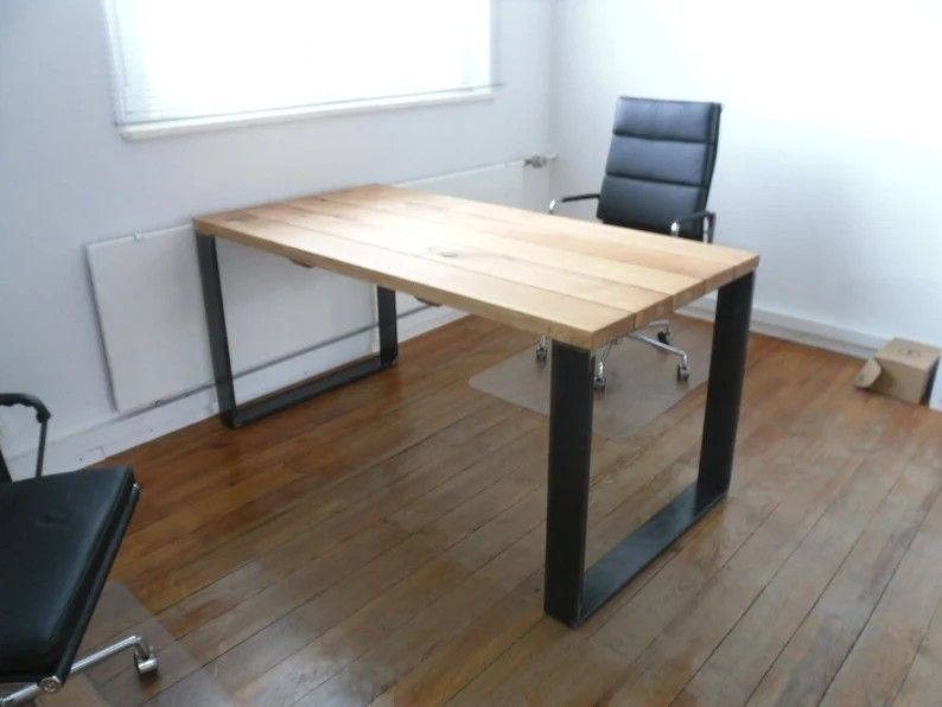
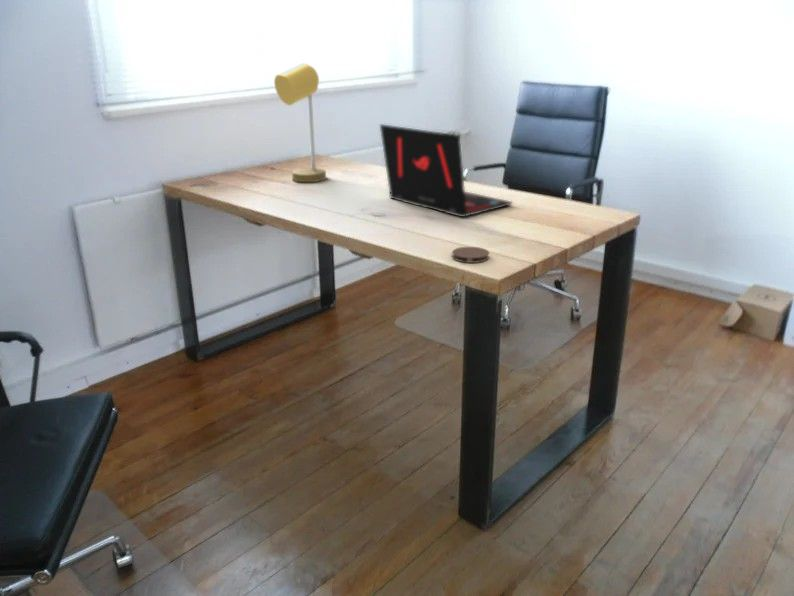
+ coaster [451,246,490,264]
+ laptop [379,123,514,218]
+ desk lamp [273,62,327,183]
